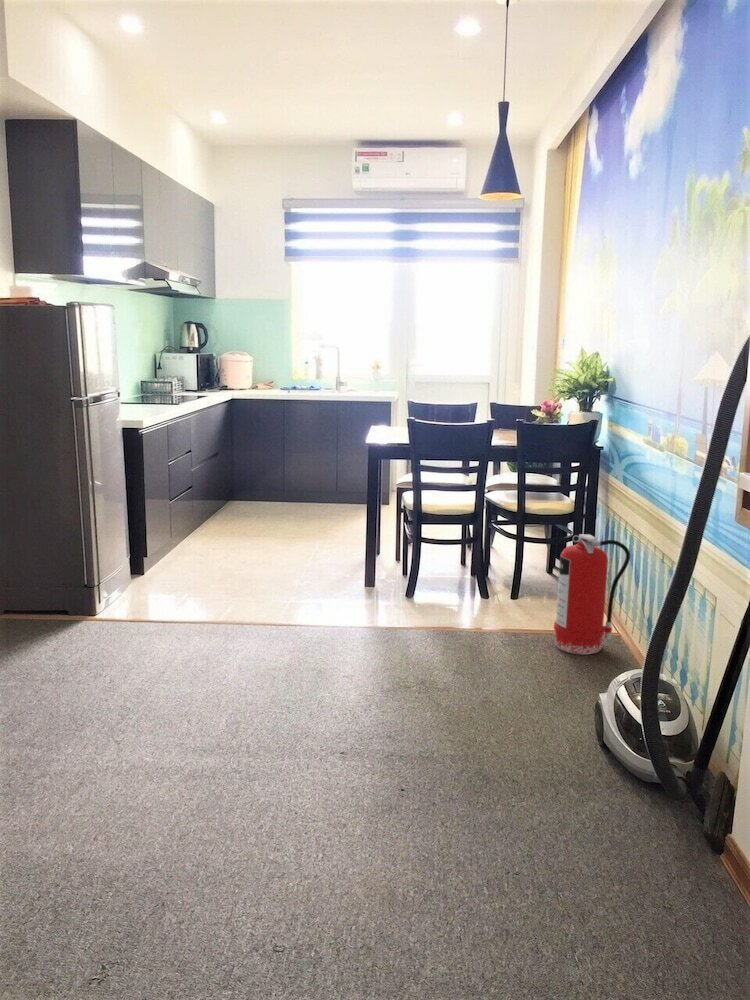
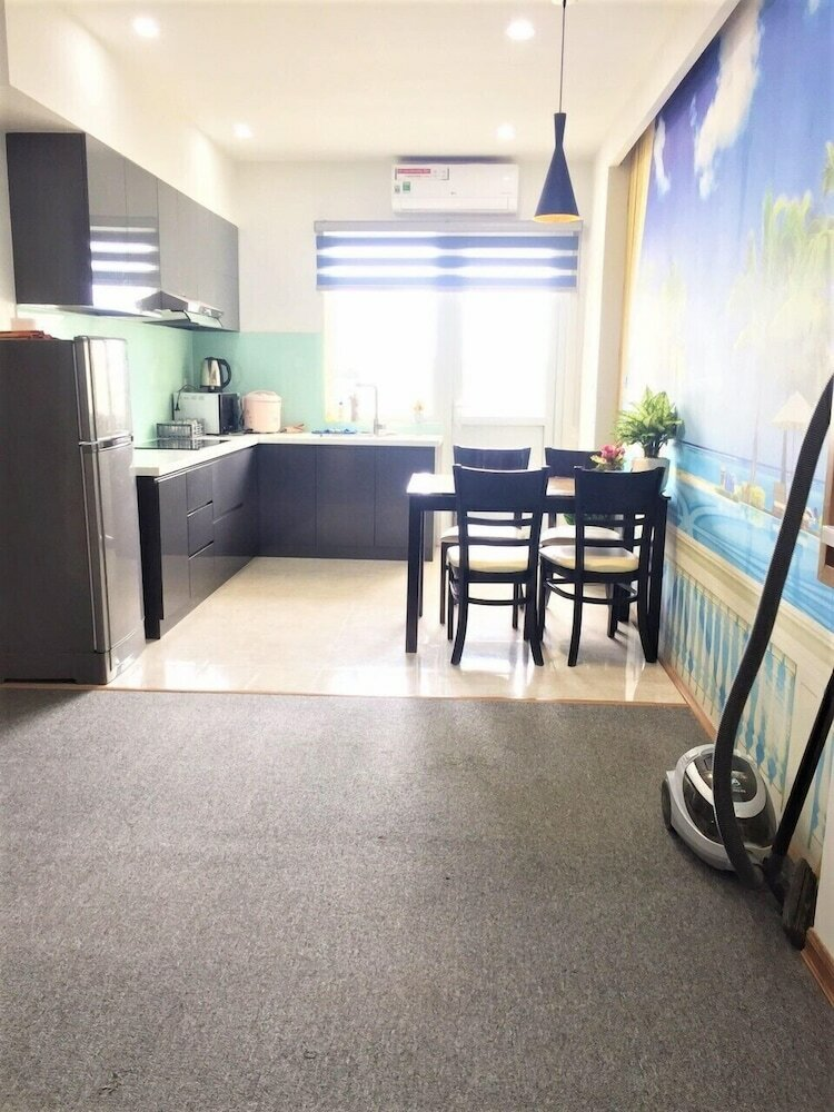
- fire extinguisher [553,533,631,655]
